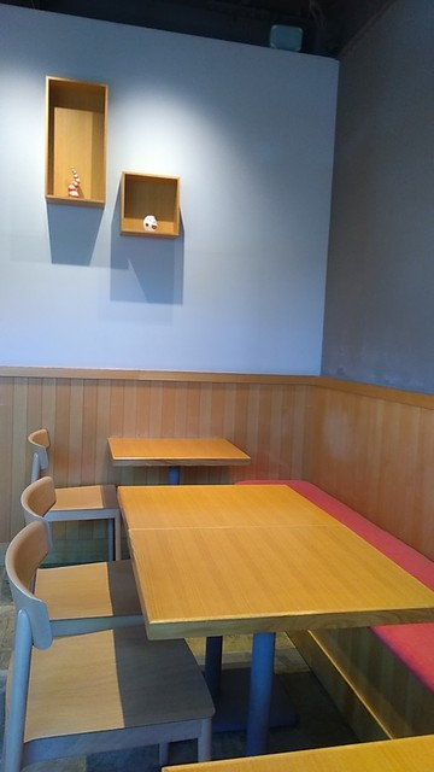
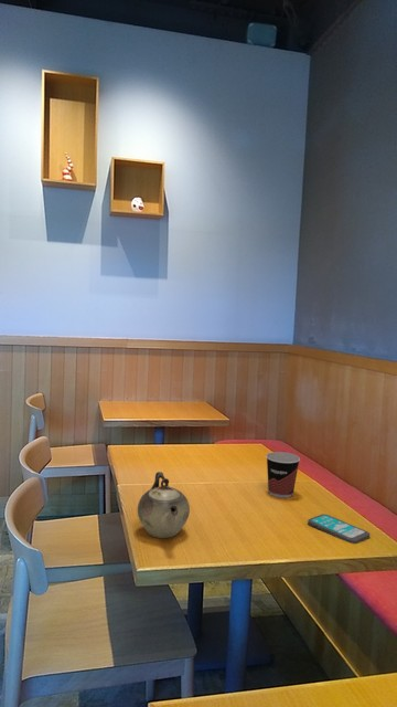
+ teapot [137,471,191,539]
+ smartphone [307,513,371,545]
+ cup [265,451,301,499]
